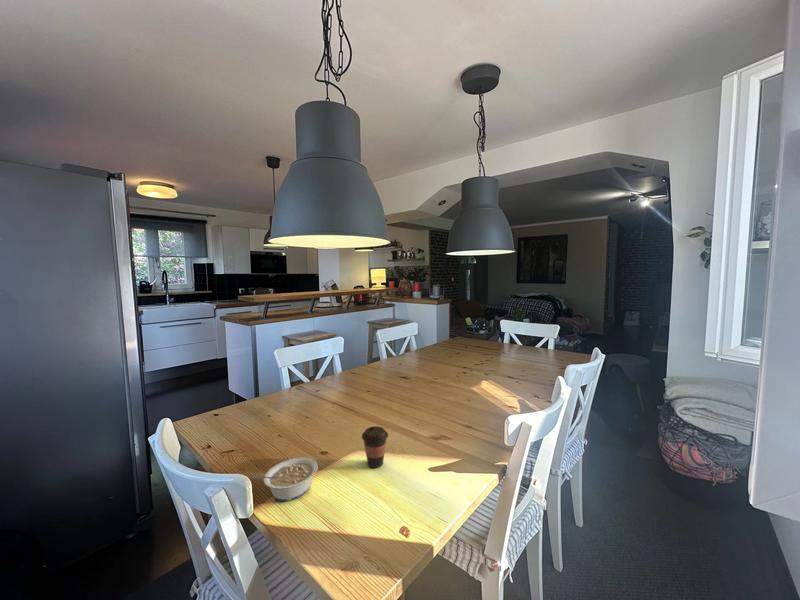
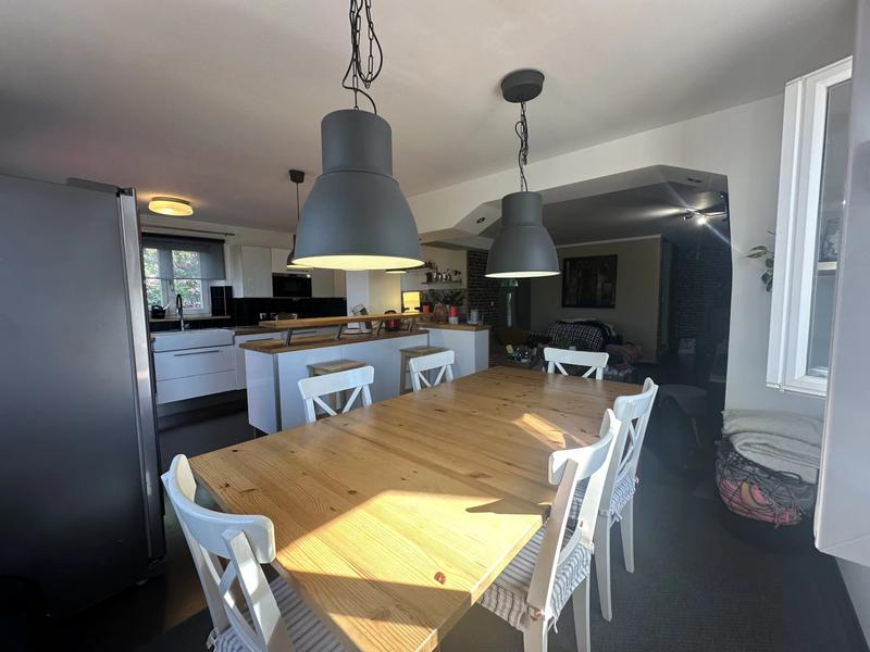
- coffee cup [361,425,389,469]
- legume [251,456,319,502]
